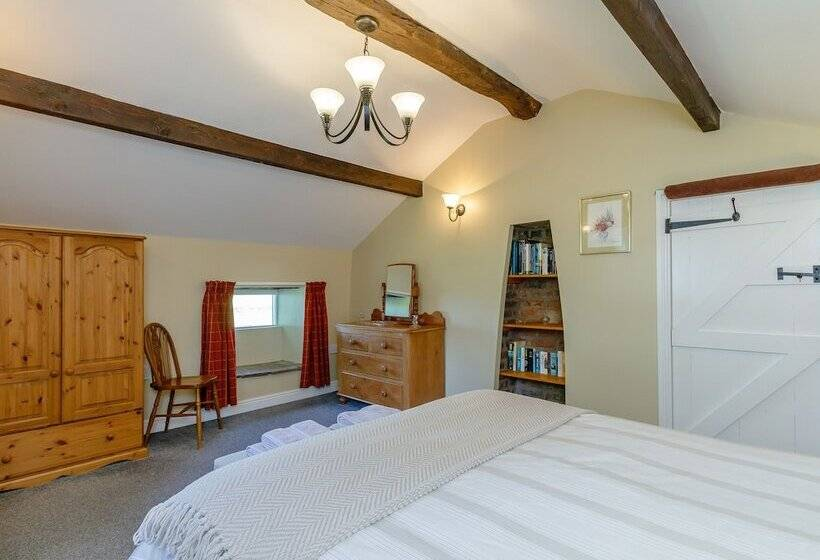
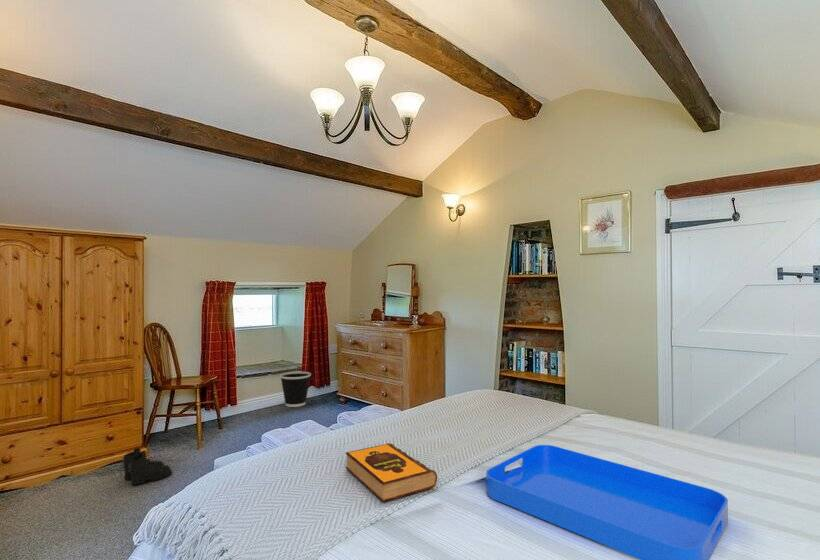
+ hardback book [345,442,438,503]
+ boots [121,447,173,486]
+ wastebasket [279,371,312,408]
+ serving tray [485,444,729,560]
